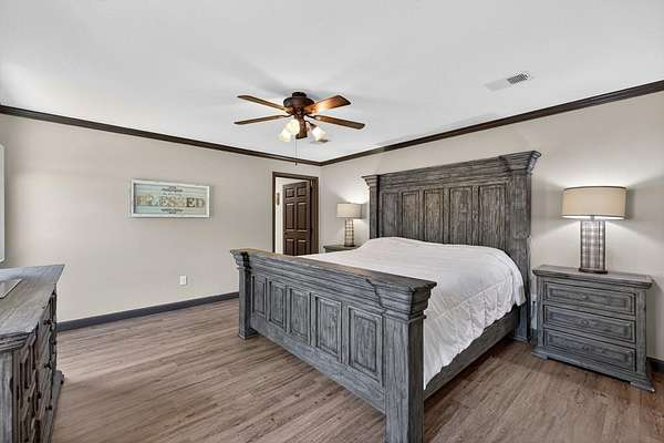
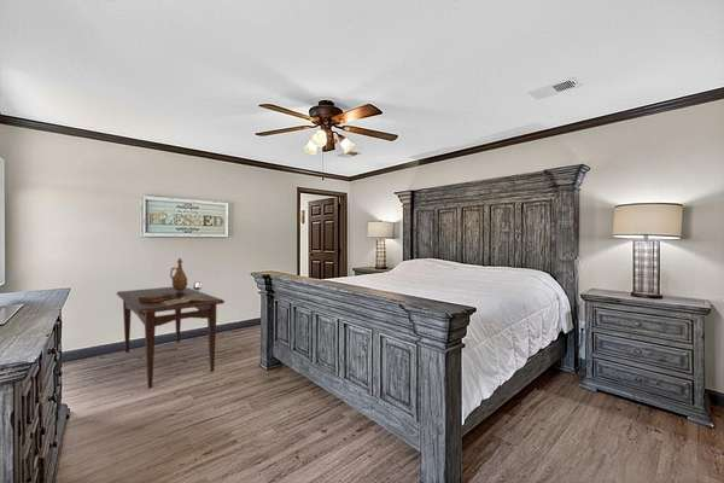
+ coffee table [116,257,226,389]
